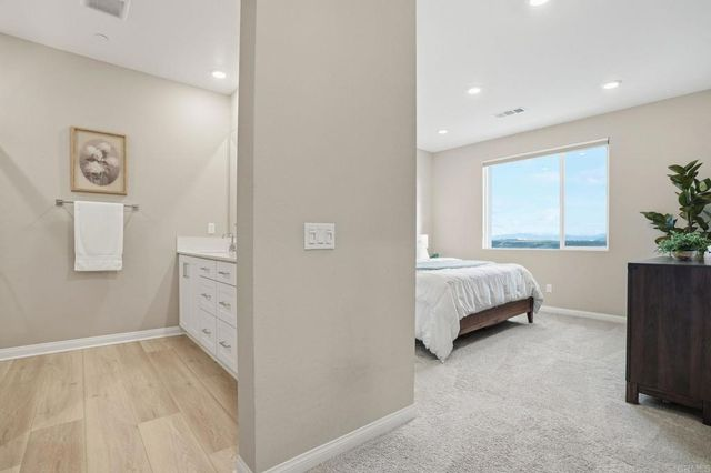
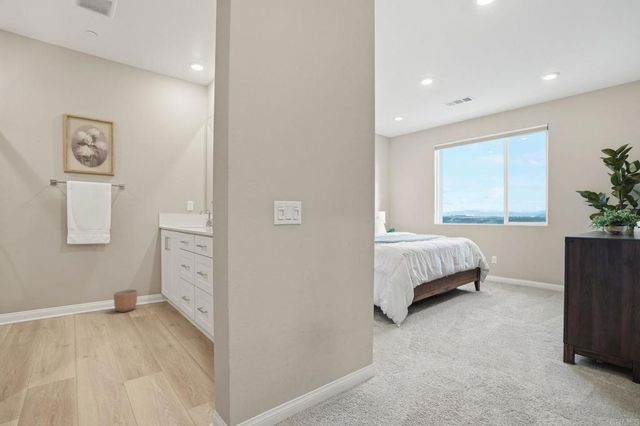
+ planter [113,288,138,313]
